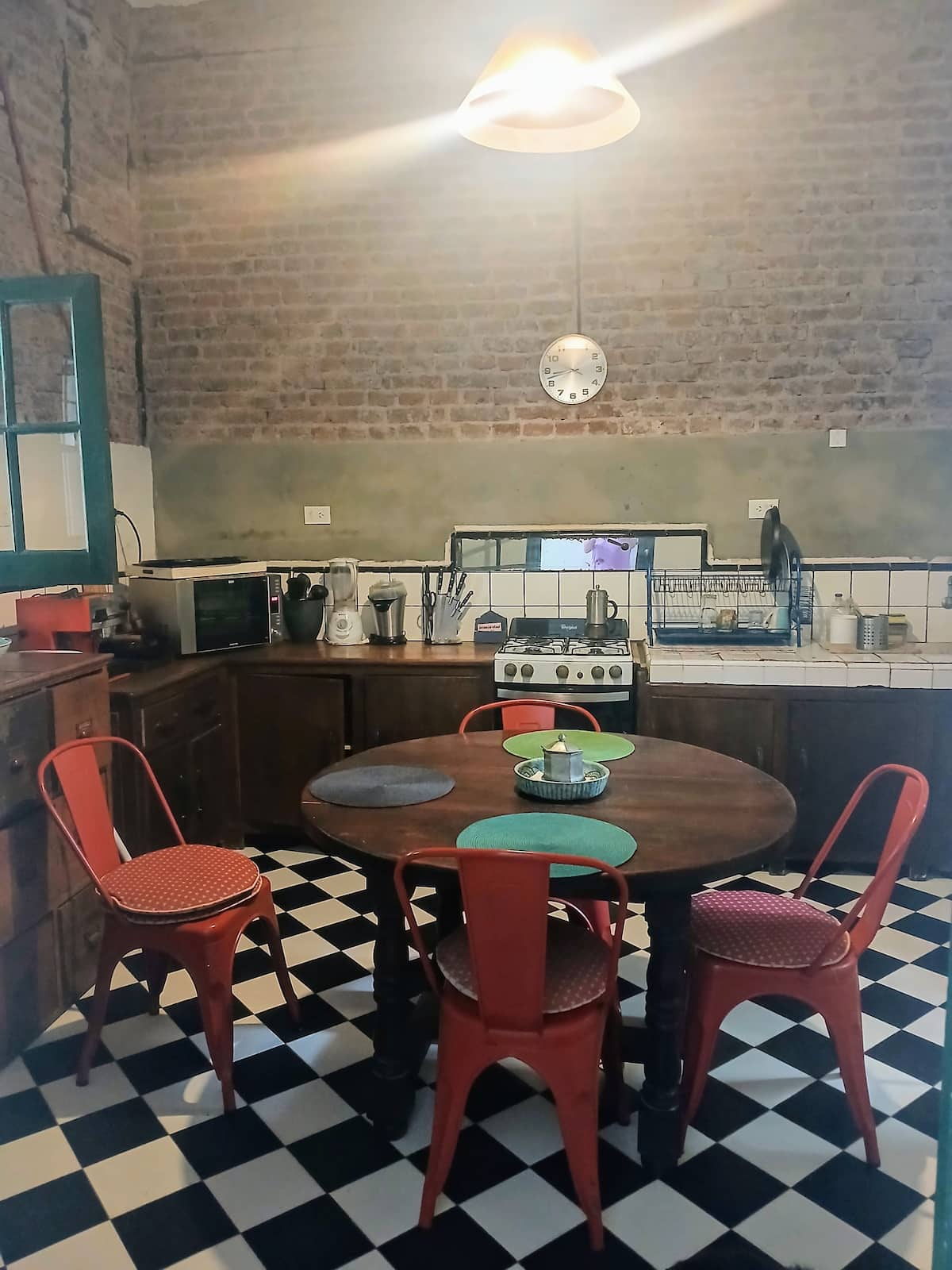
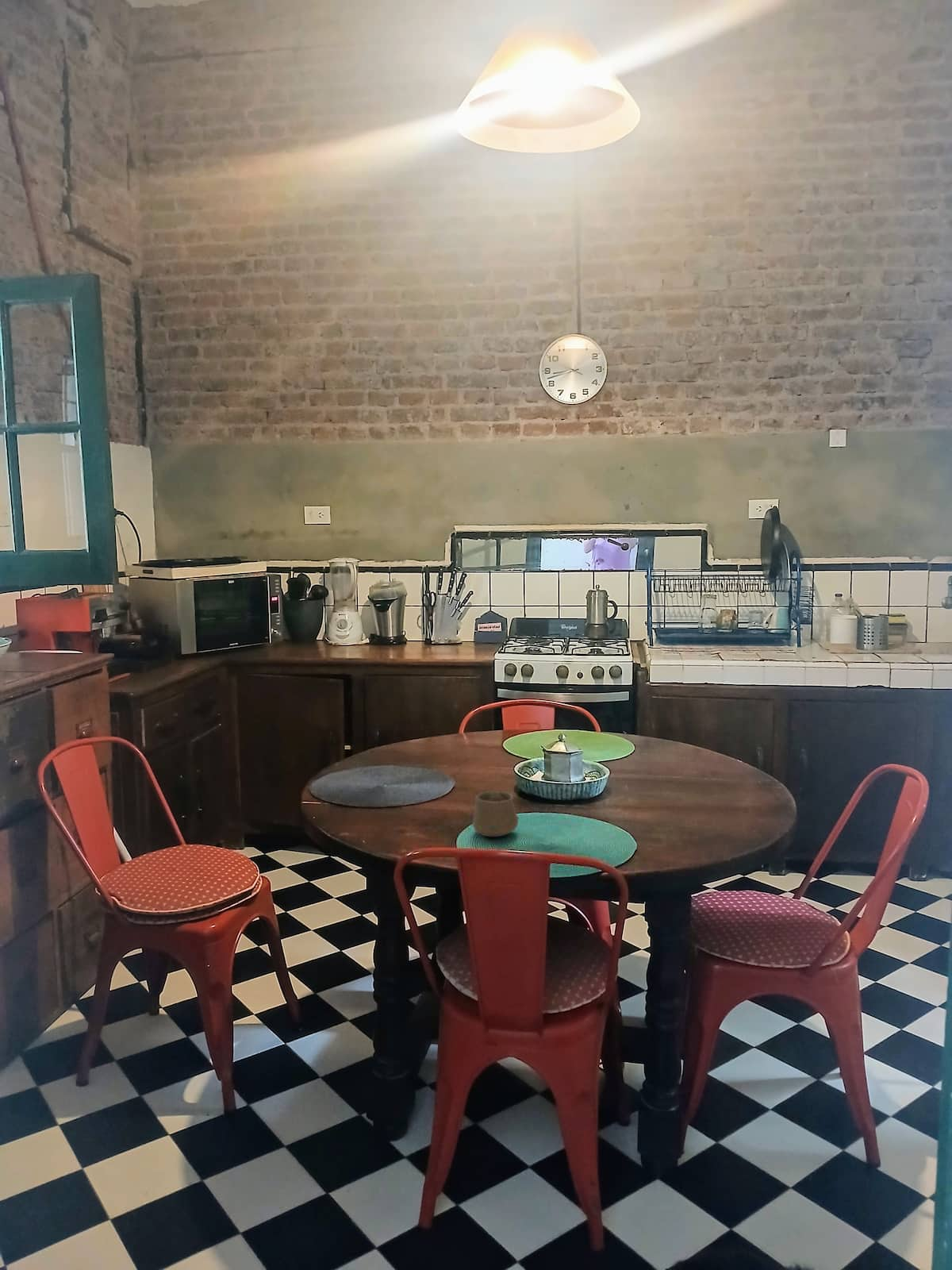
+ cup [472,790,520,837]
